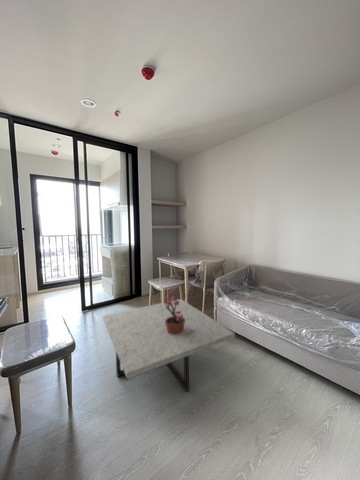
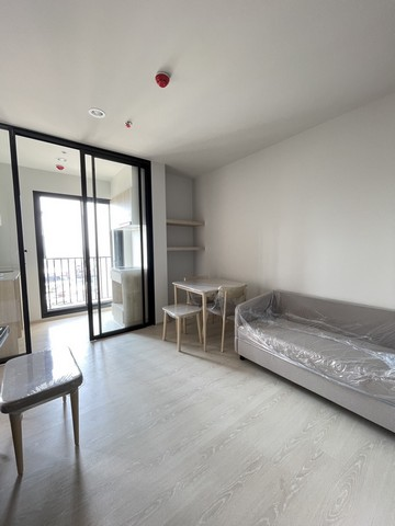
- coffee table [102,298,236,393]
- potted plant [163,289,193,335]
